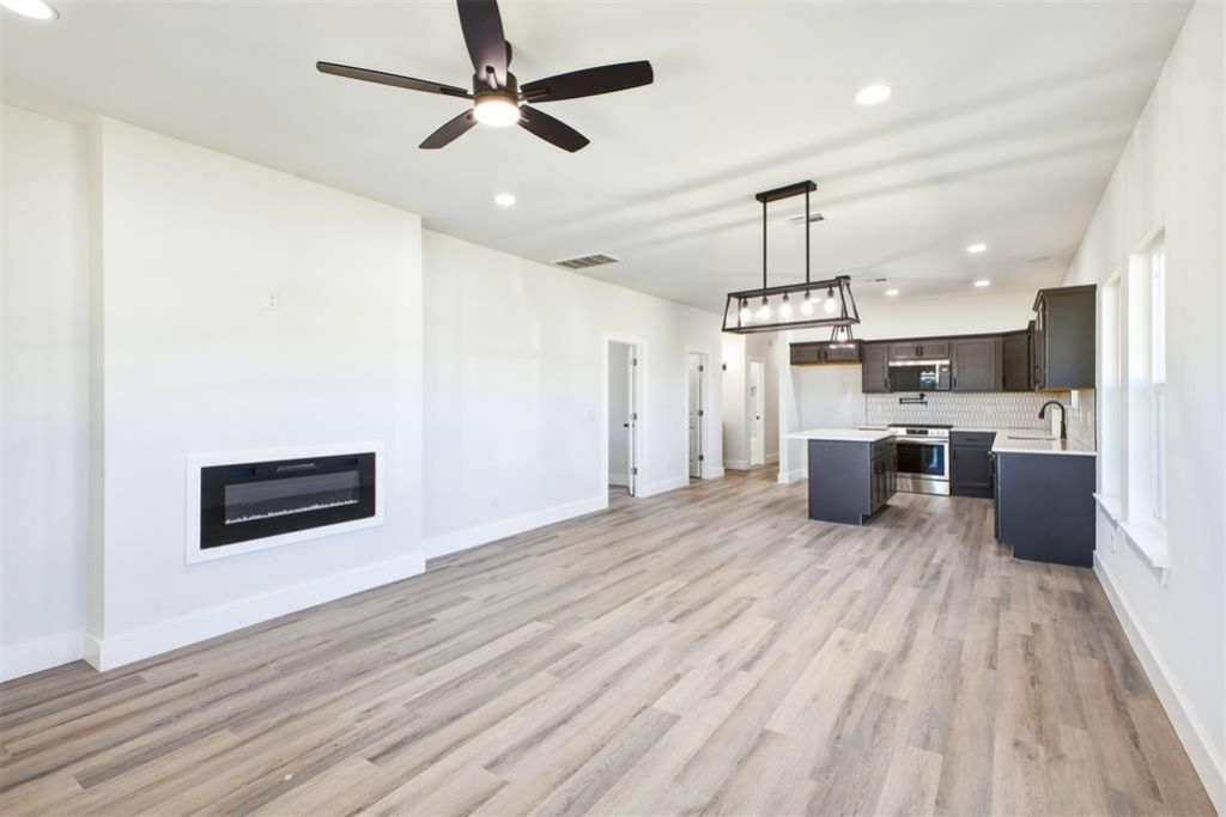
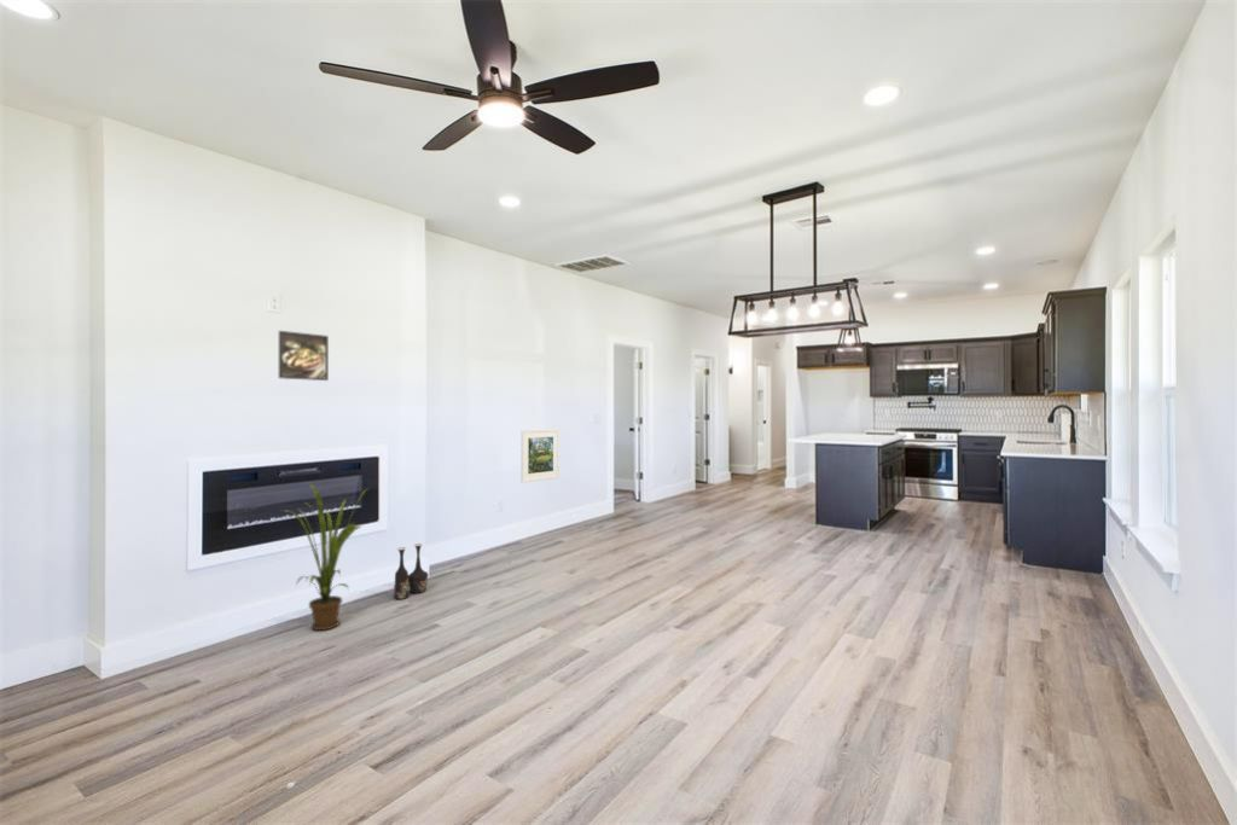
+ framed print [519,428,561,484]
+ vase [393,542,430,600]
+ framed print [278,330,330,382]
+ house plant [281,482,370,632]
